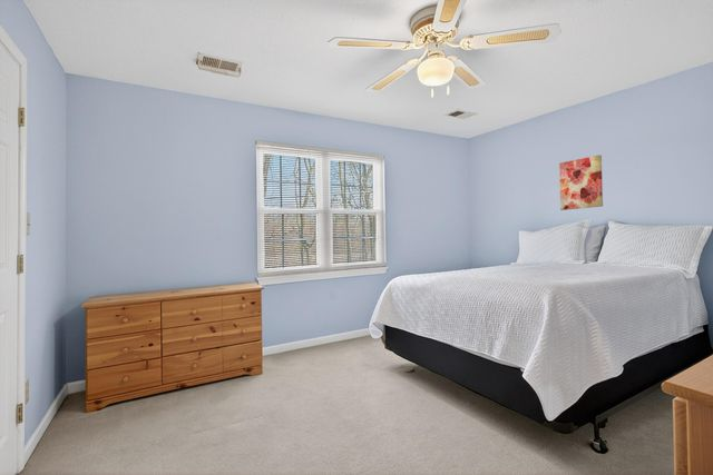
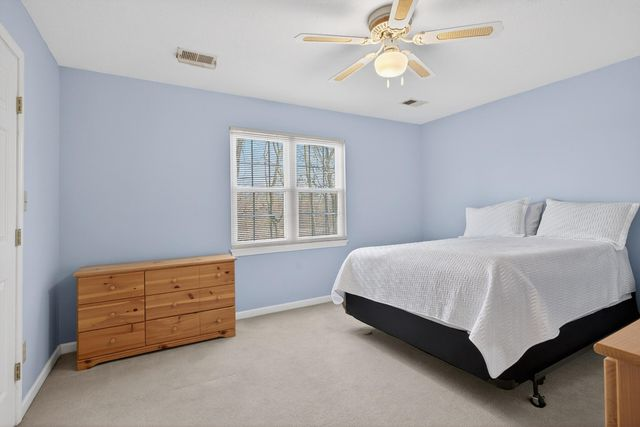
- wall art [558,154,604,211]
